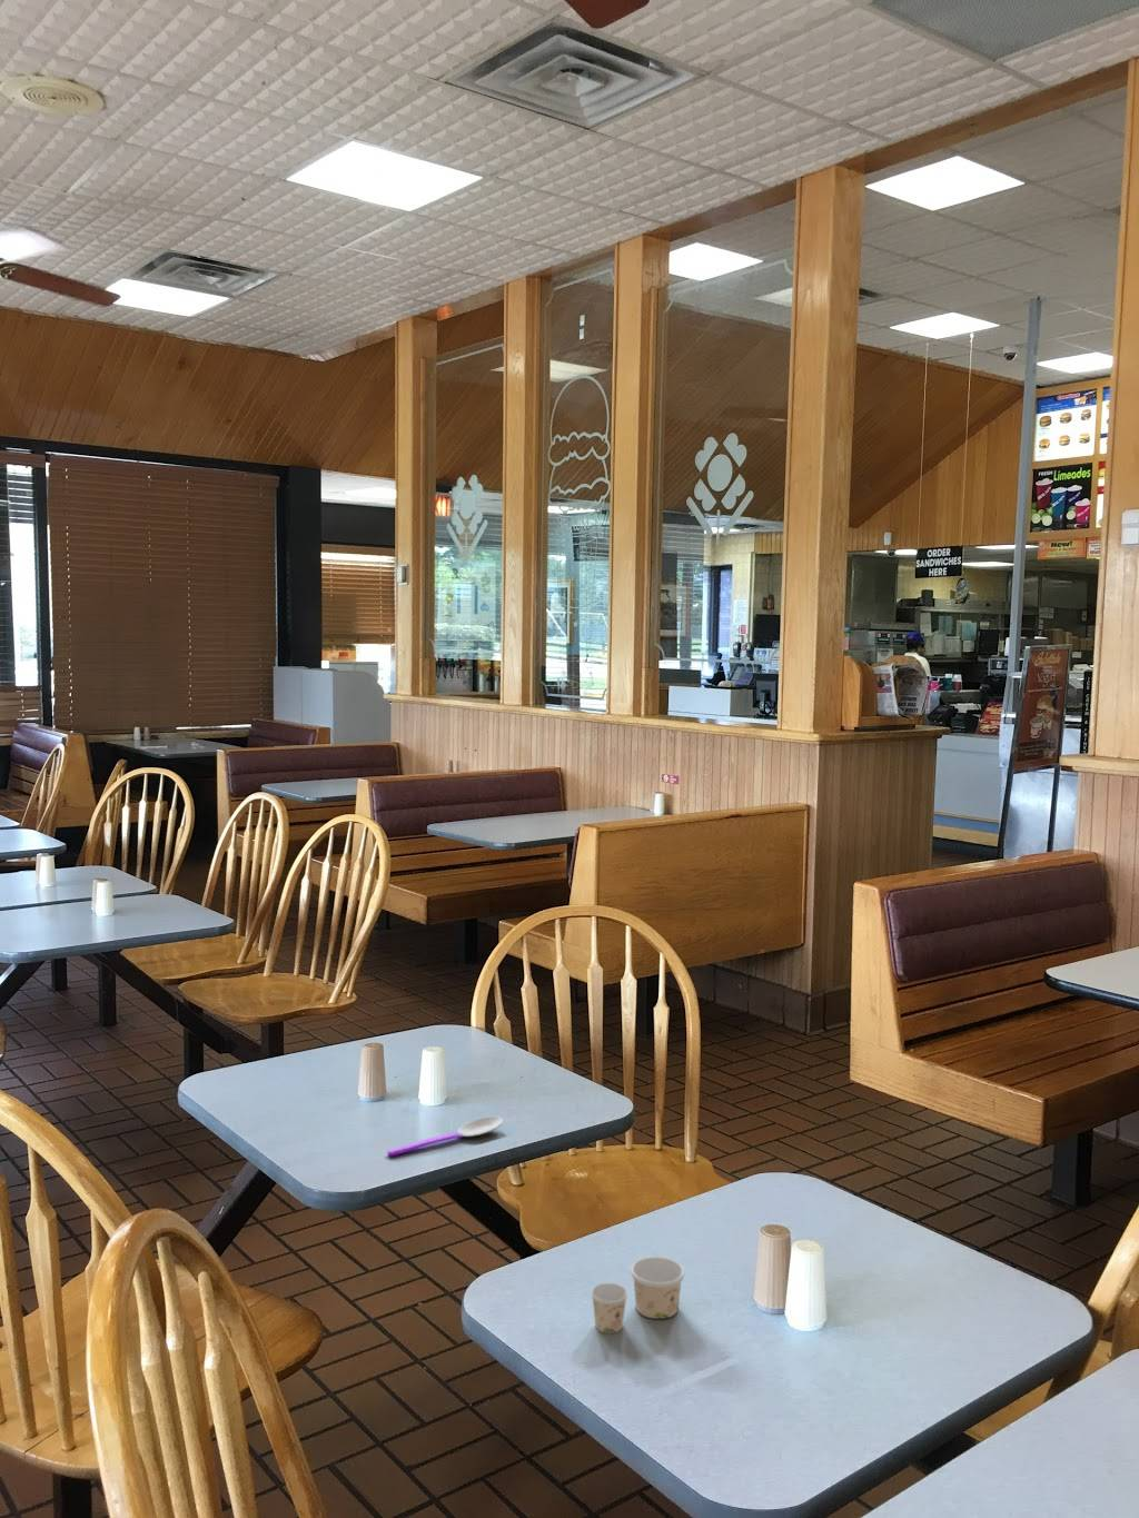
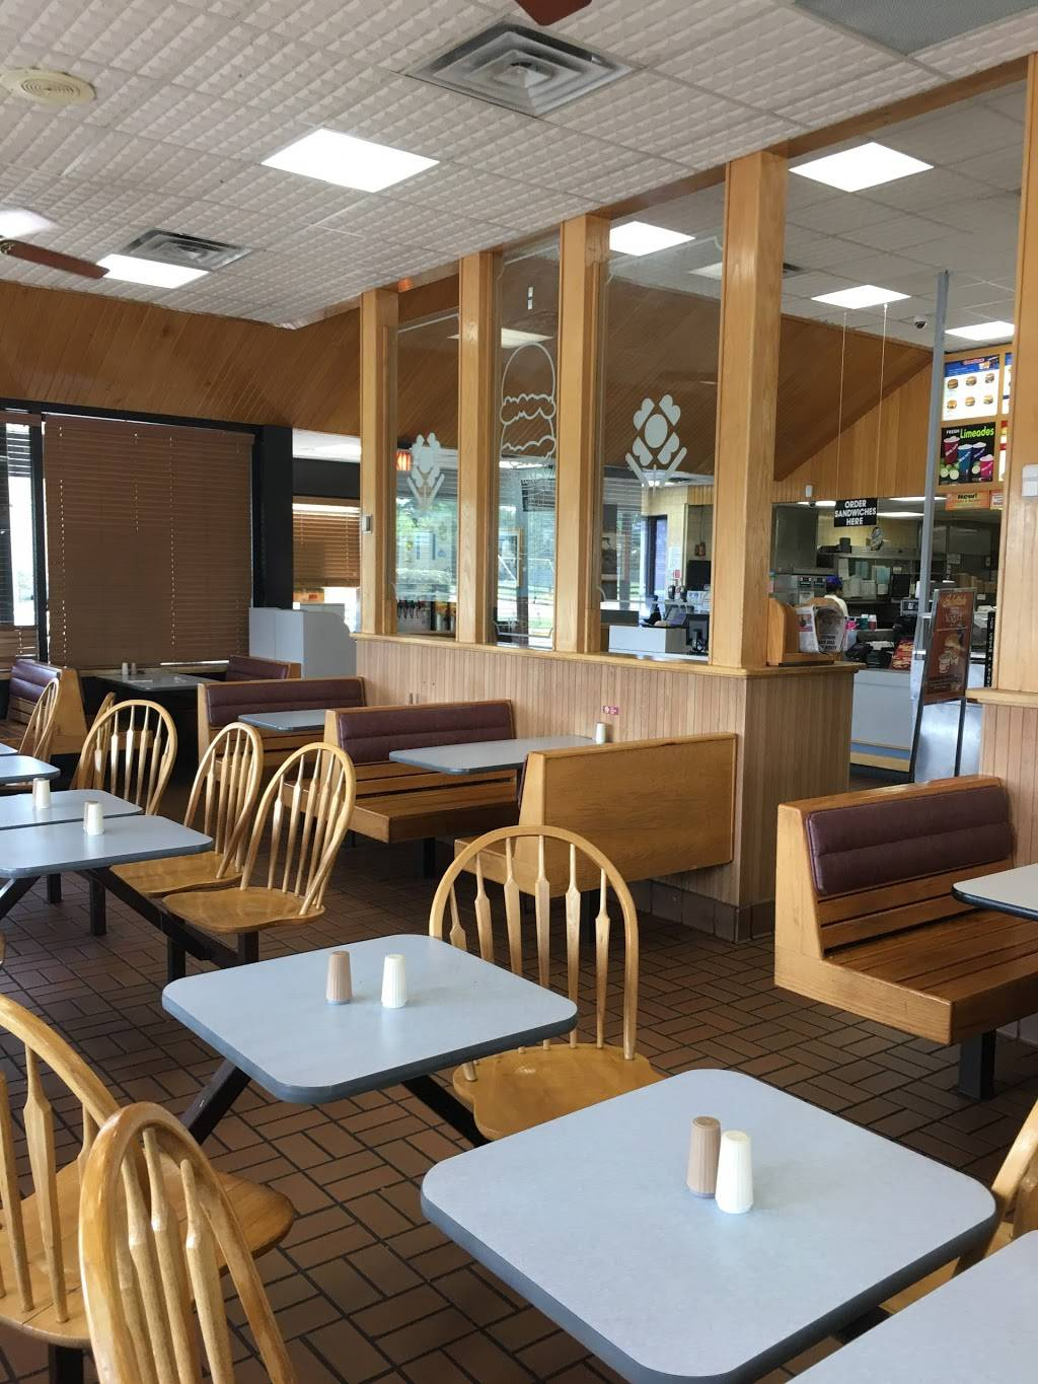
- spoon [388,1115,504,1158]
- paper cup [591,1256,686,1335]
